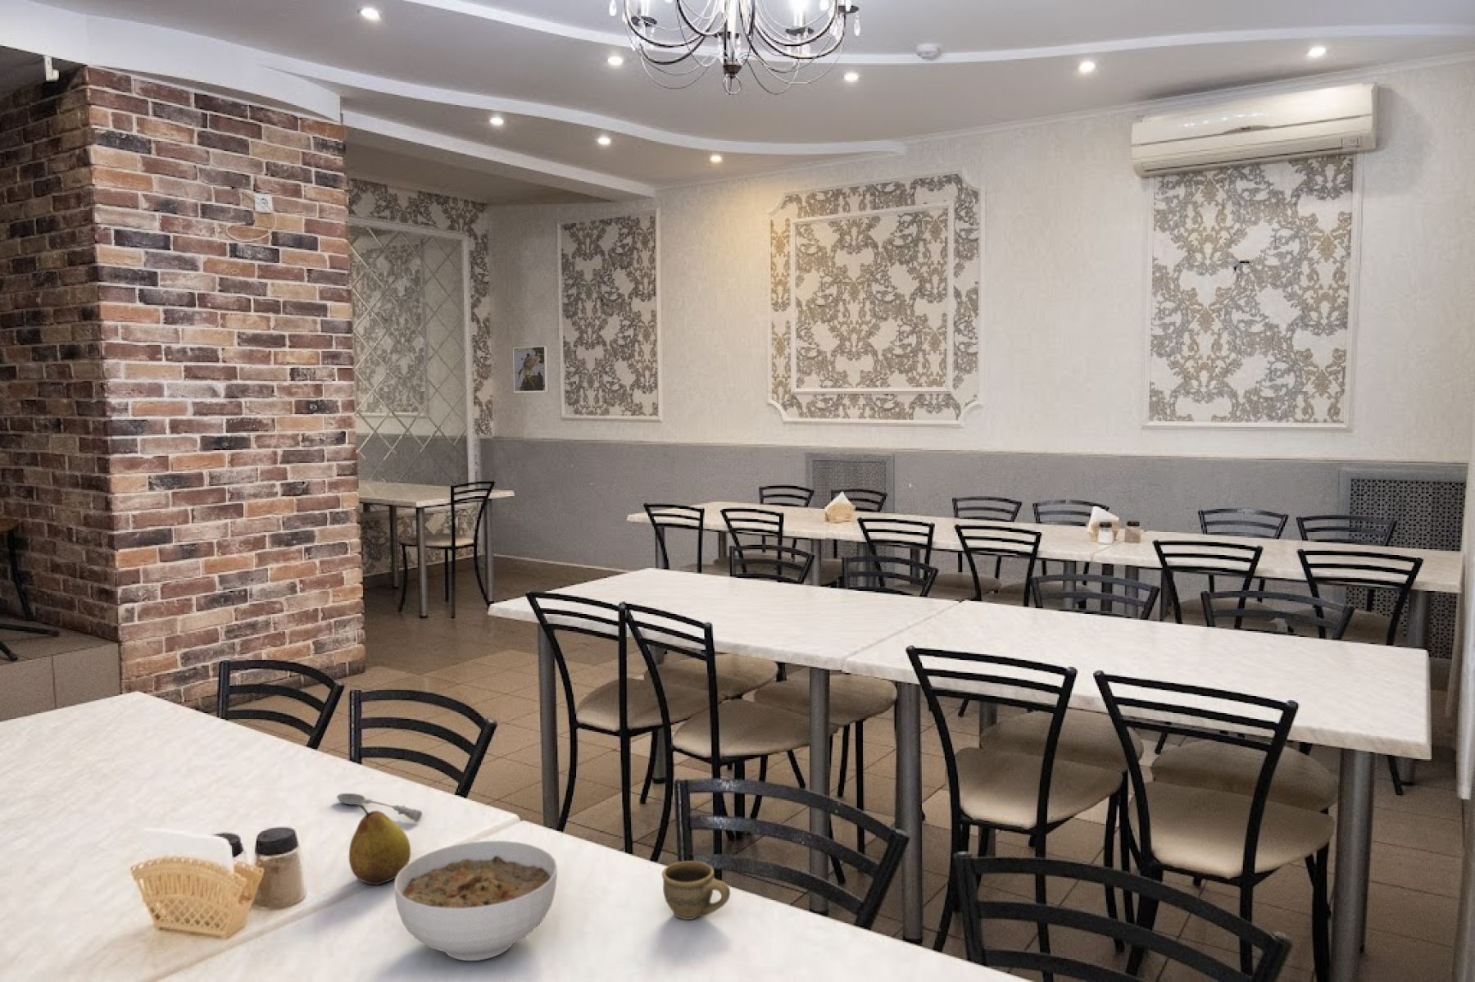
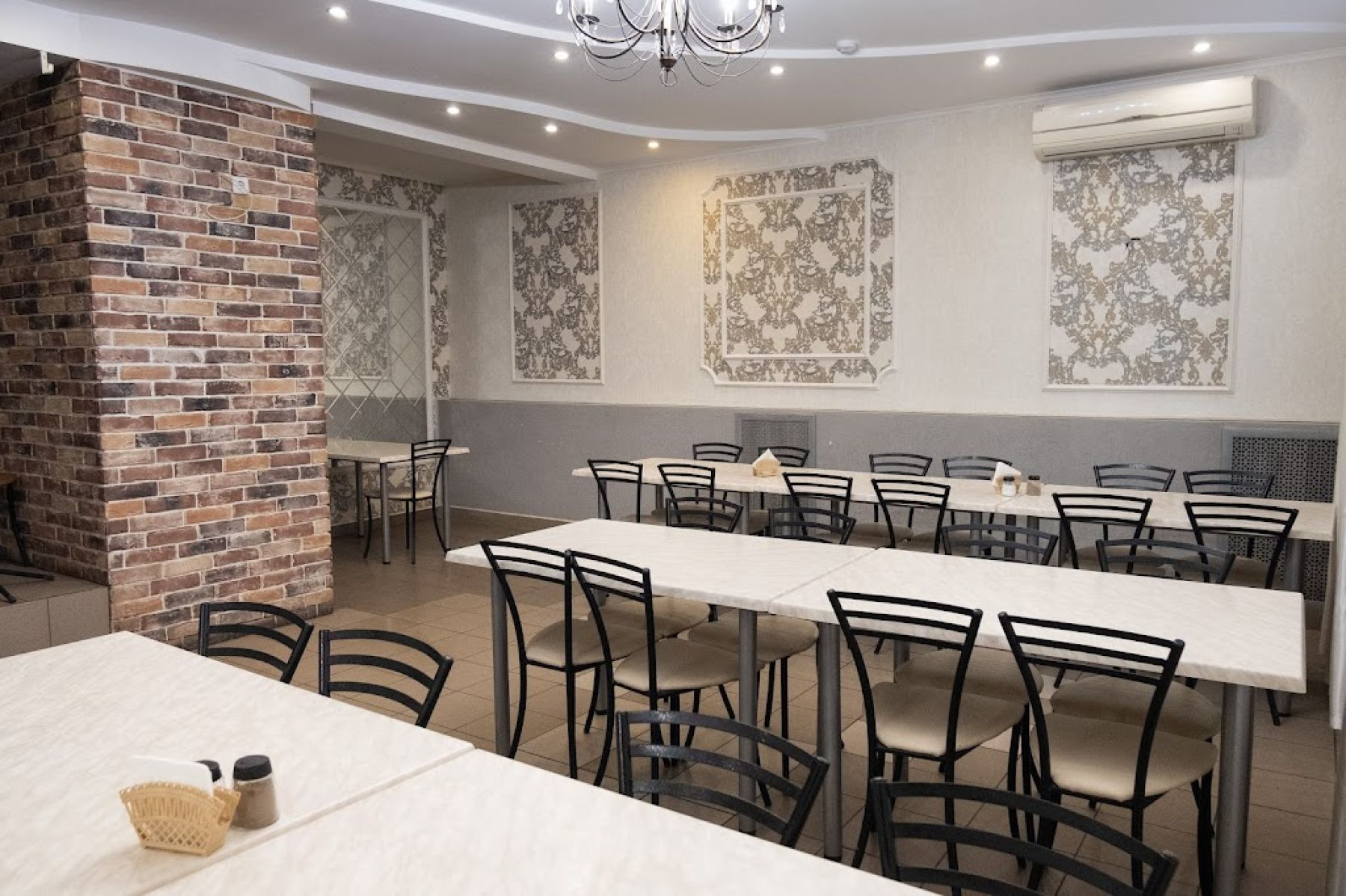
- bowl [393,841,558,961]
- cup [661,860,731,921]
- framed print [512,345,549,393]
- fruit [348,803,411,886]
- soupspoon [336,792,423,822]
